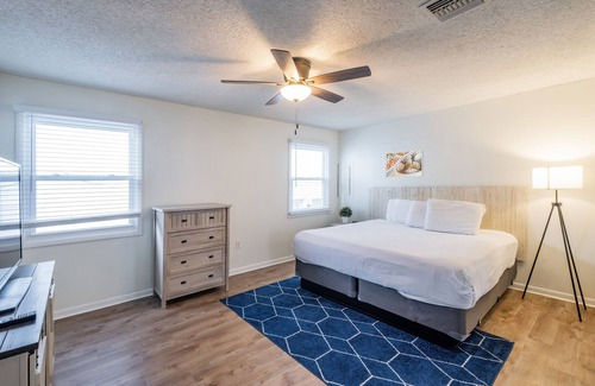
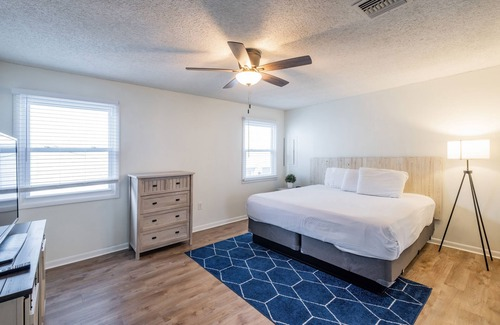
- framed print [384,148,424,178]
